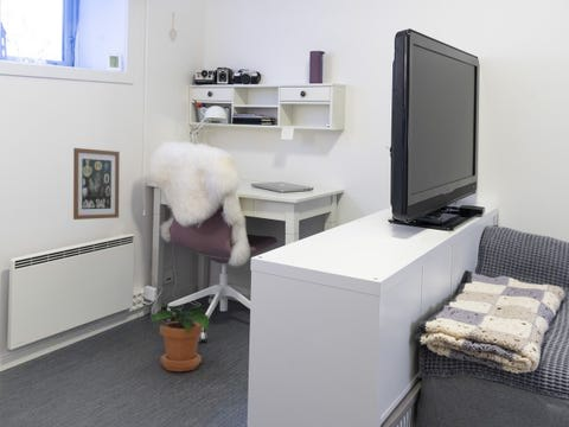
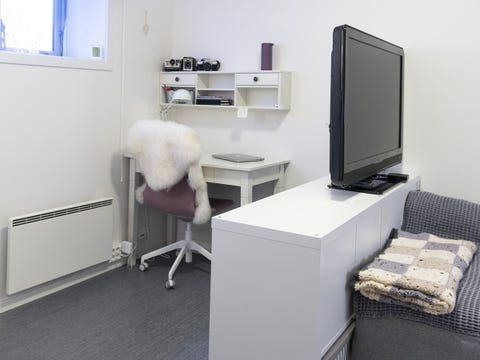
- potted plant [151,302,211,372]
- wall art [72,147,121,221]
